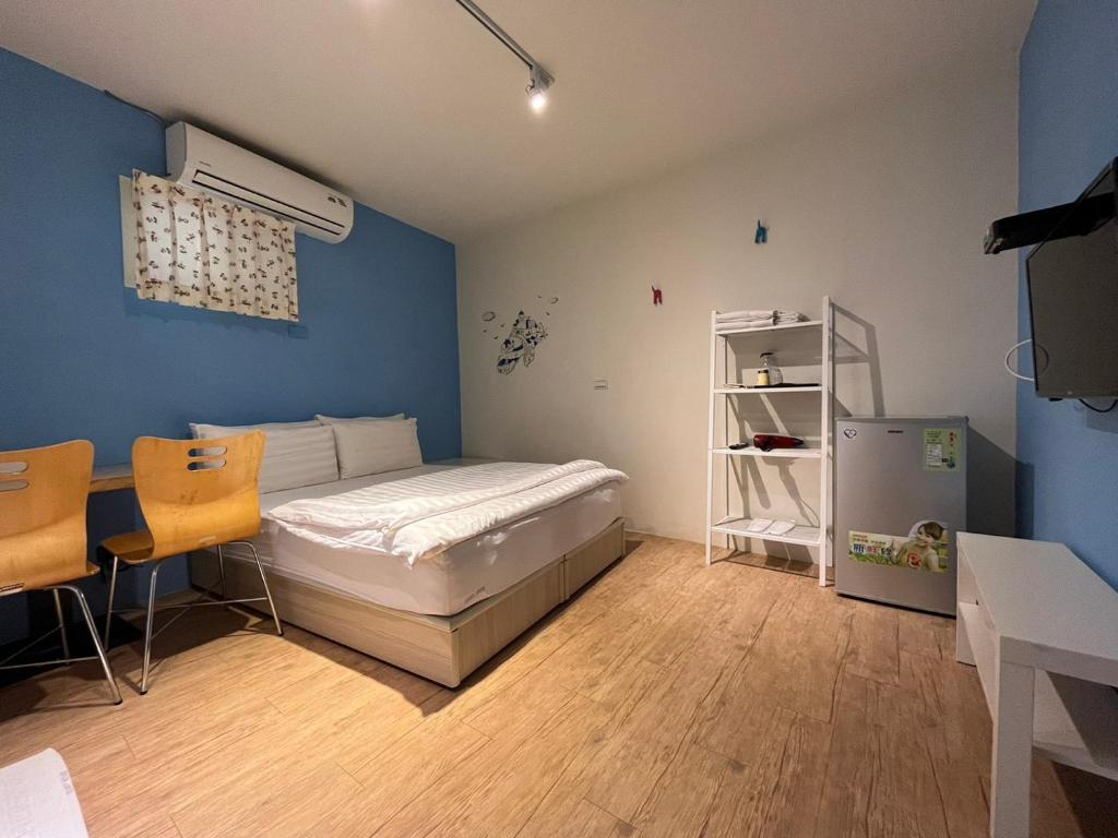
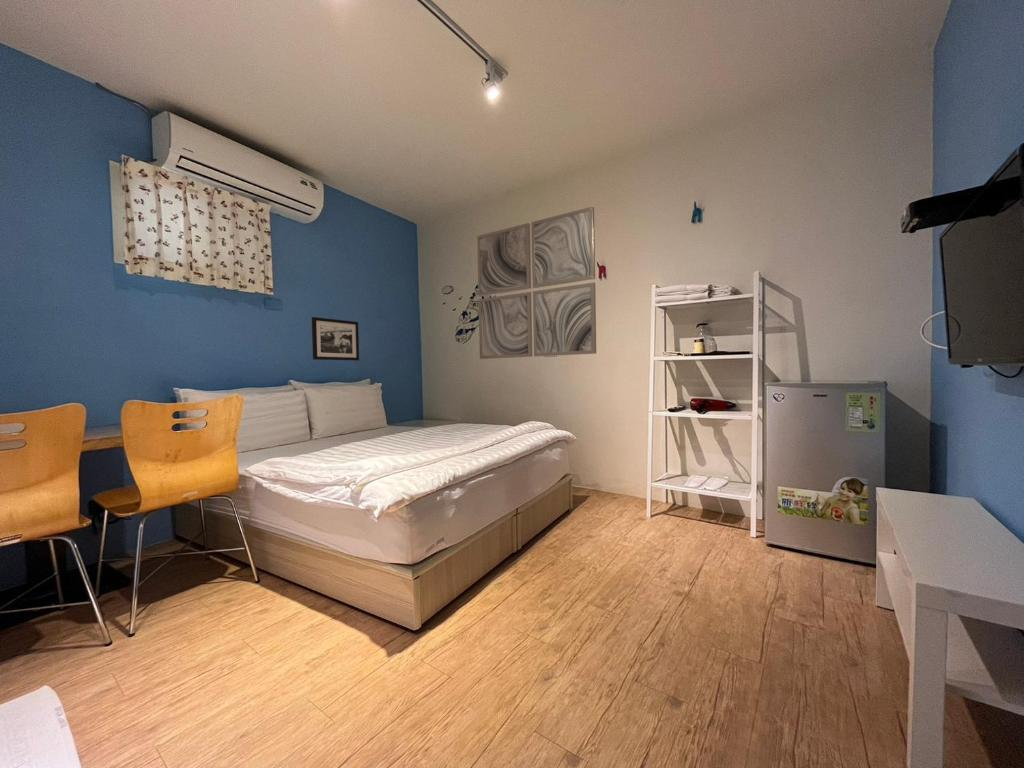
+ wall art [476,206,597,360]
+ picture frame [311,316,360,361]
